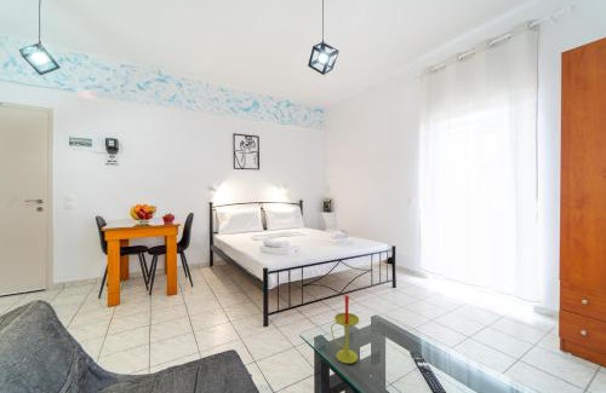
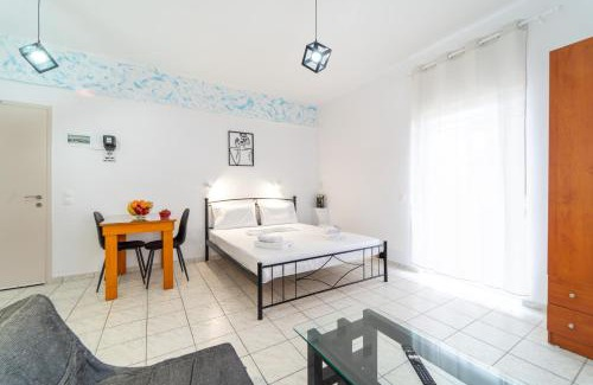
- candle [330,294,360,365]
